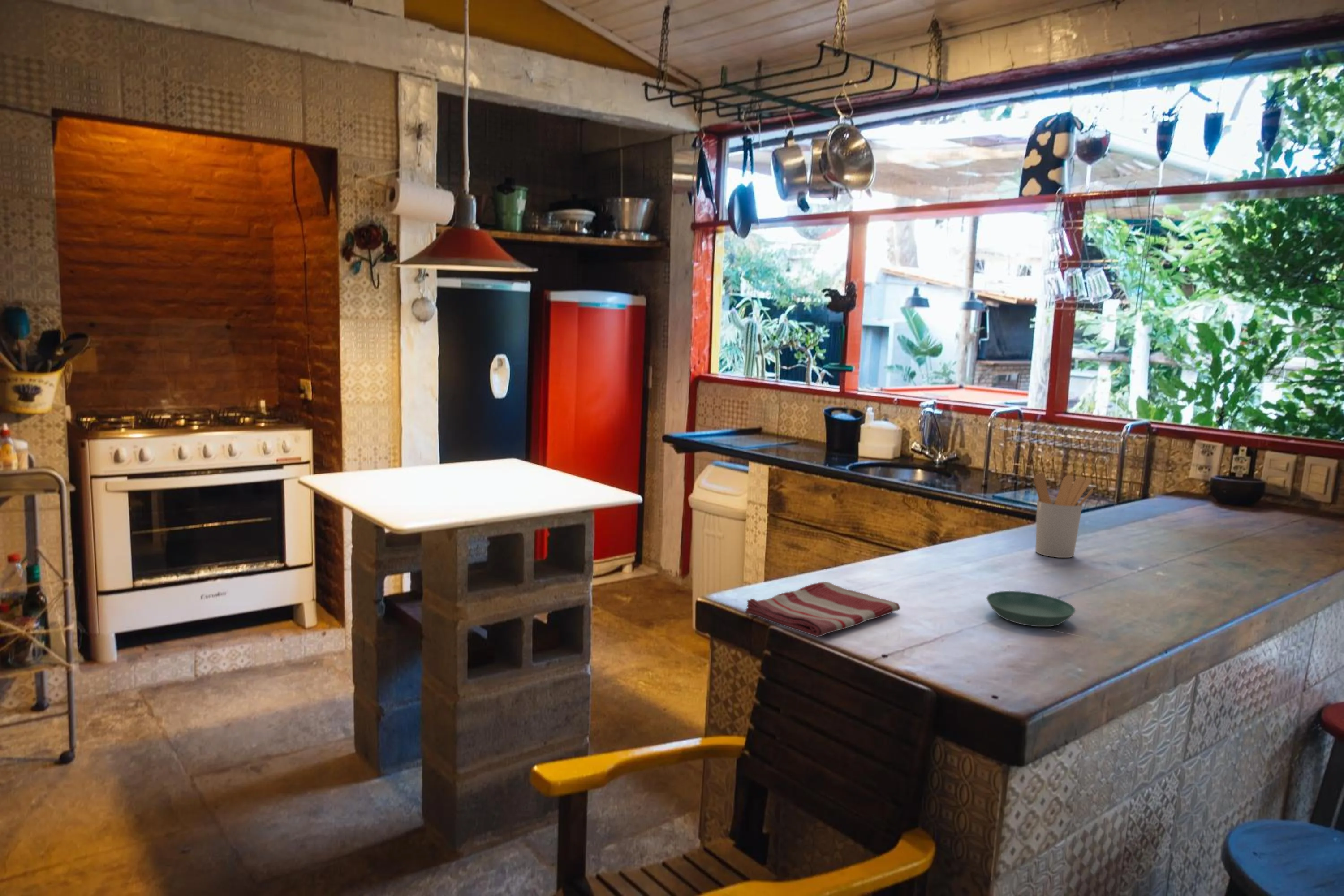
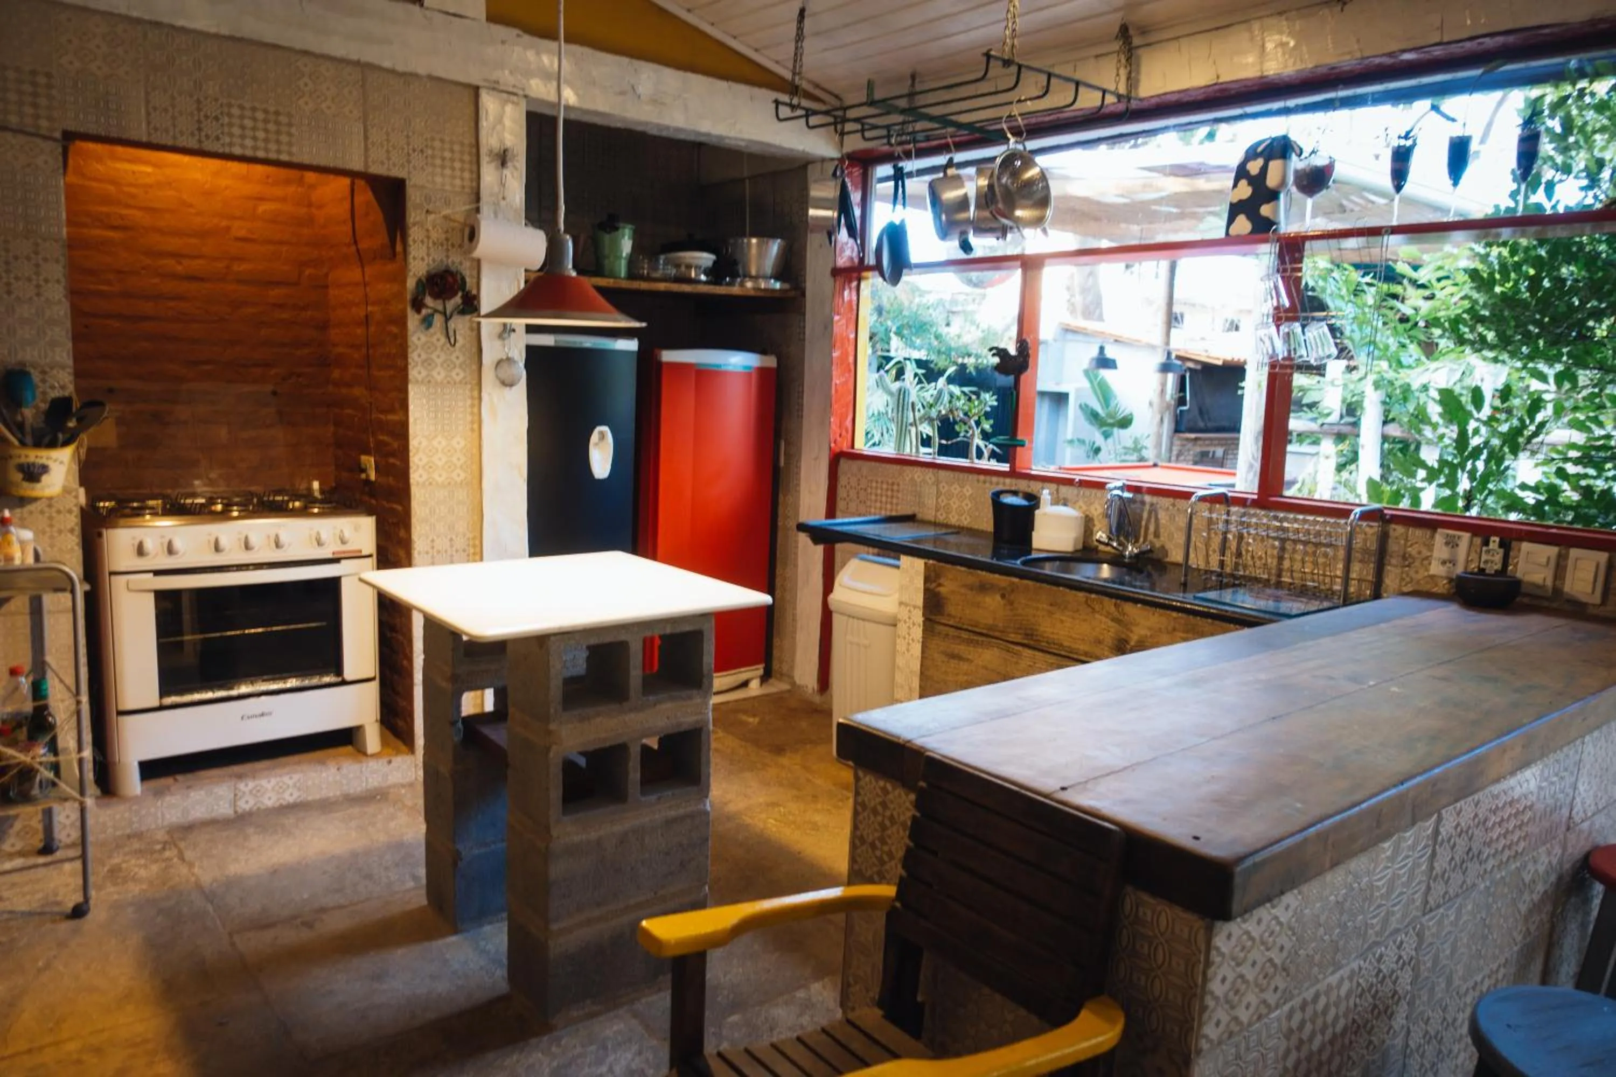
- dish towel [745,581,900,638]
- saucer [986,590,1076,627]
- utensil holder [1034,472,1094,558]
